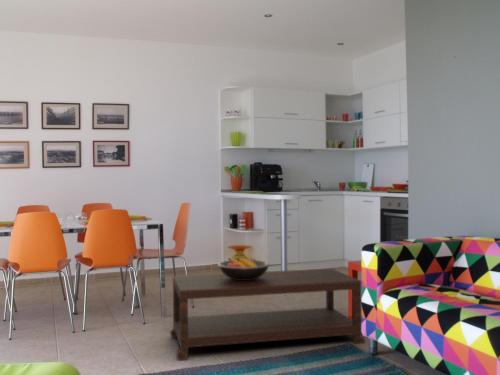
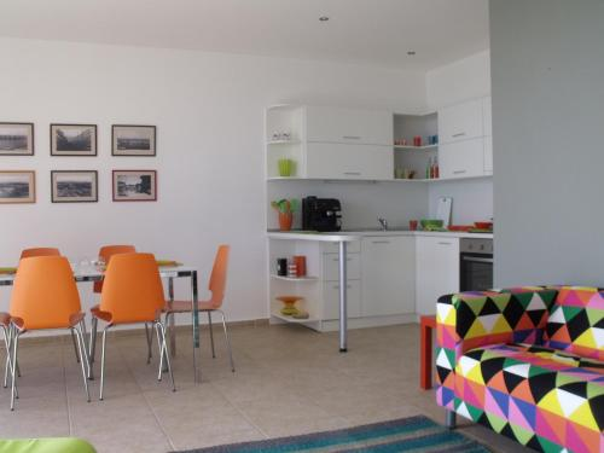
- coffee table [169,267,366,361]
- fruit bowl [217,257,271,280]
